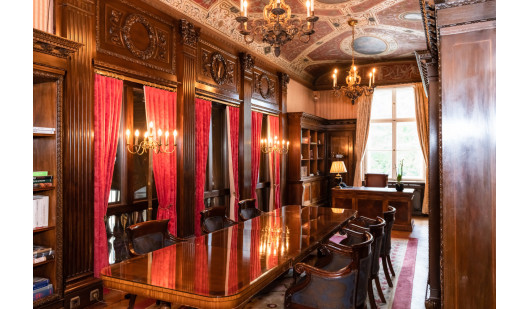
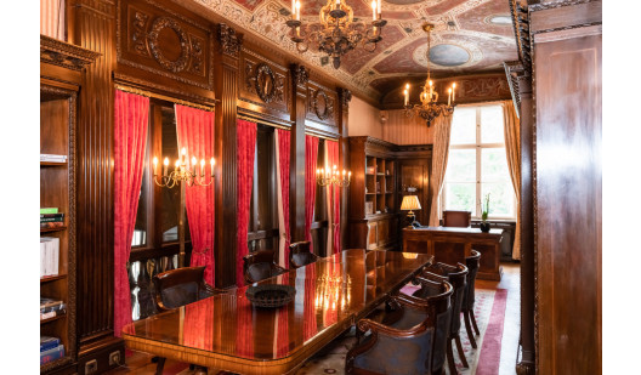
+ decorative bowl [244,283,299,308]
